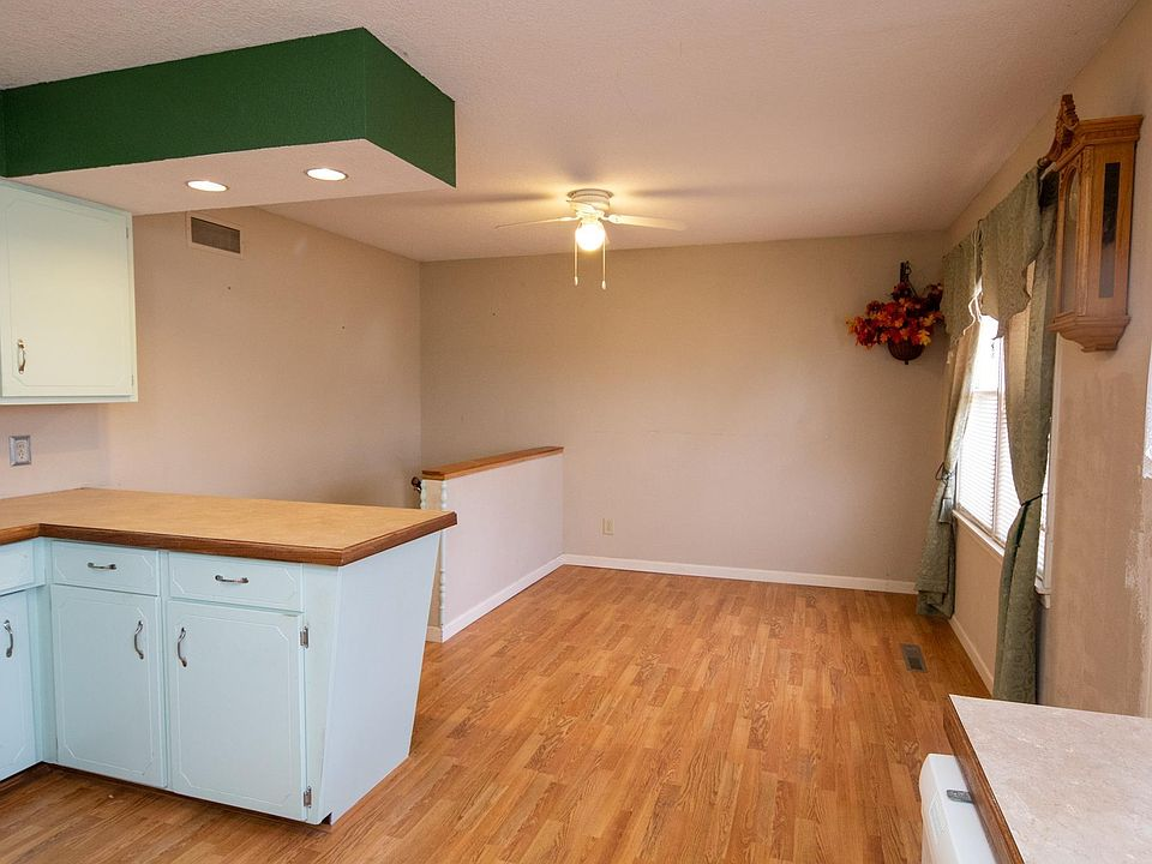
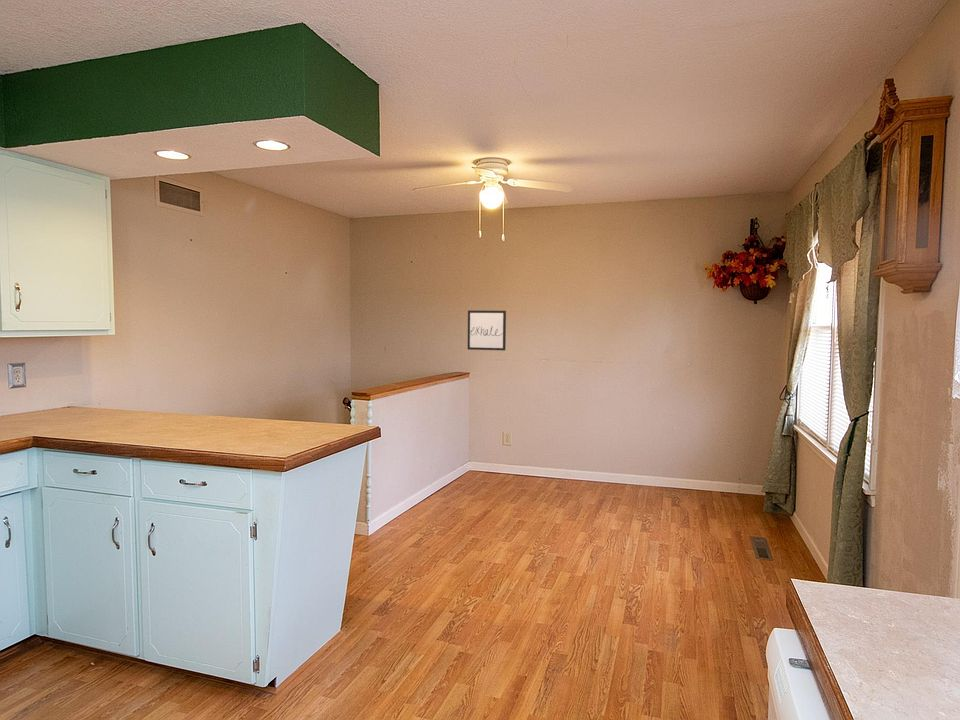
+ wall art [467,309,507,351]
